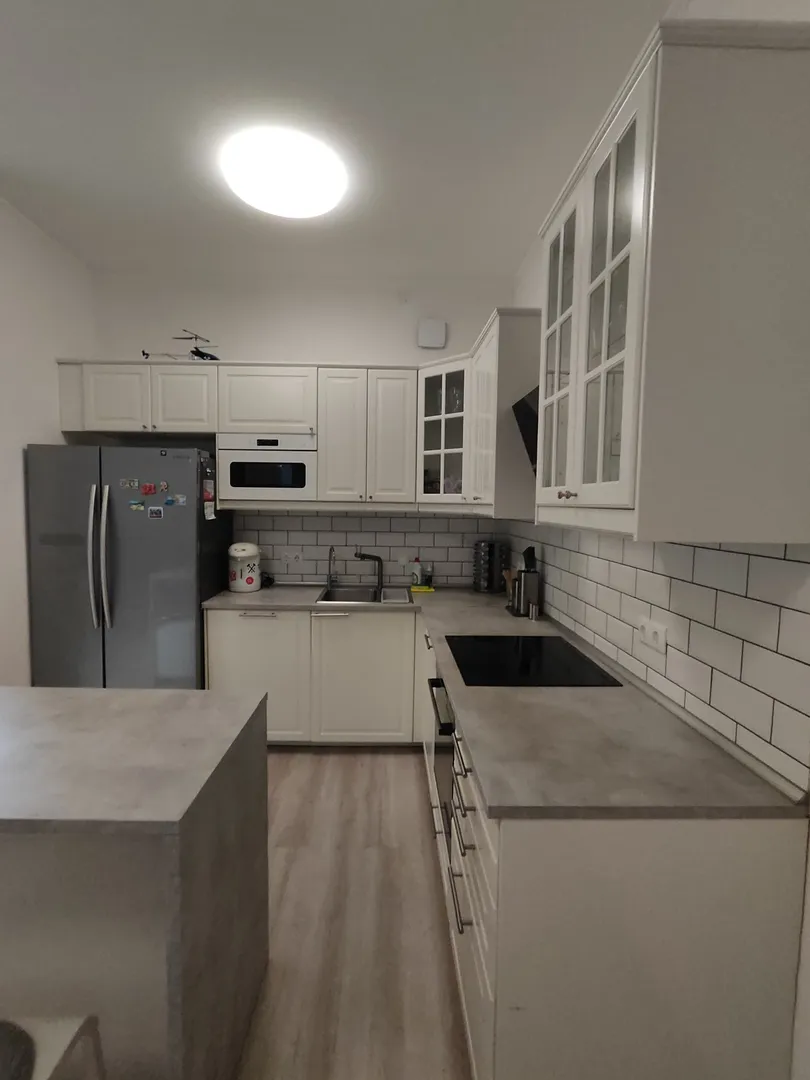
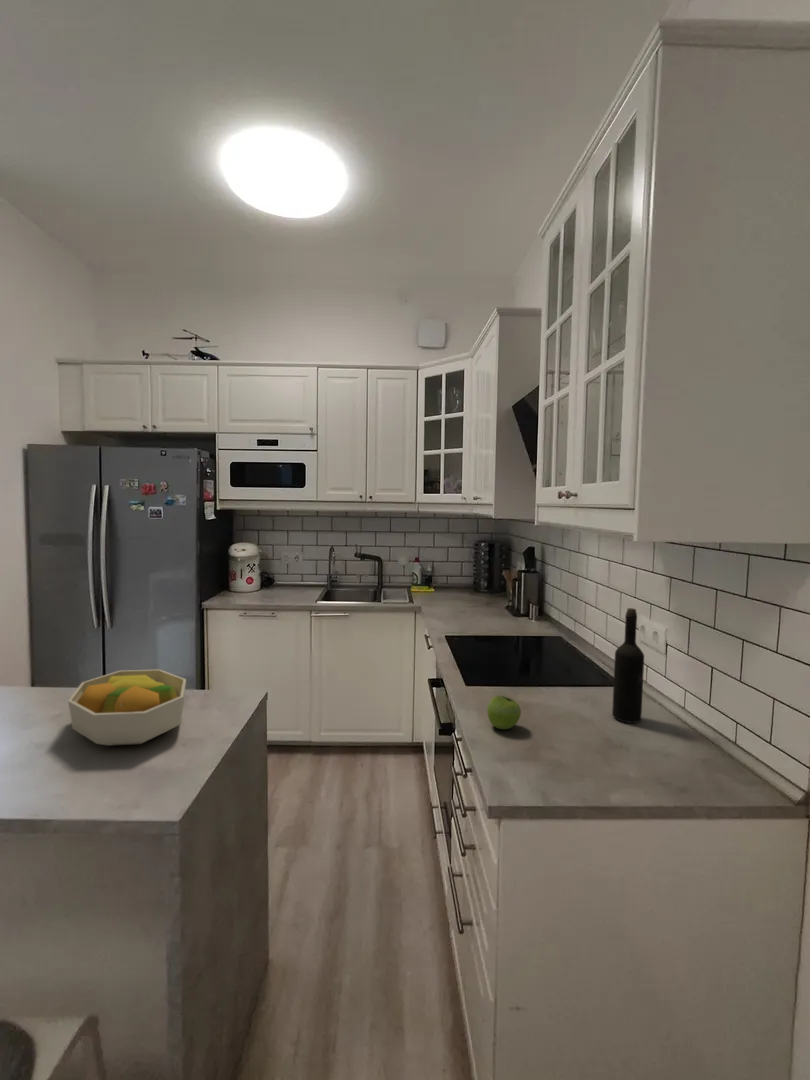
+ wine bottle [611,607,645,724]
+ fruit bowl [67,669,187,747]
+ fruit [486,695,522,731]
